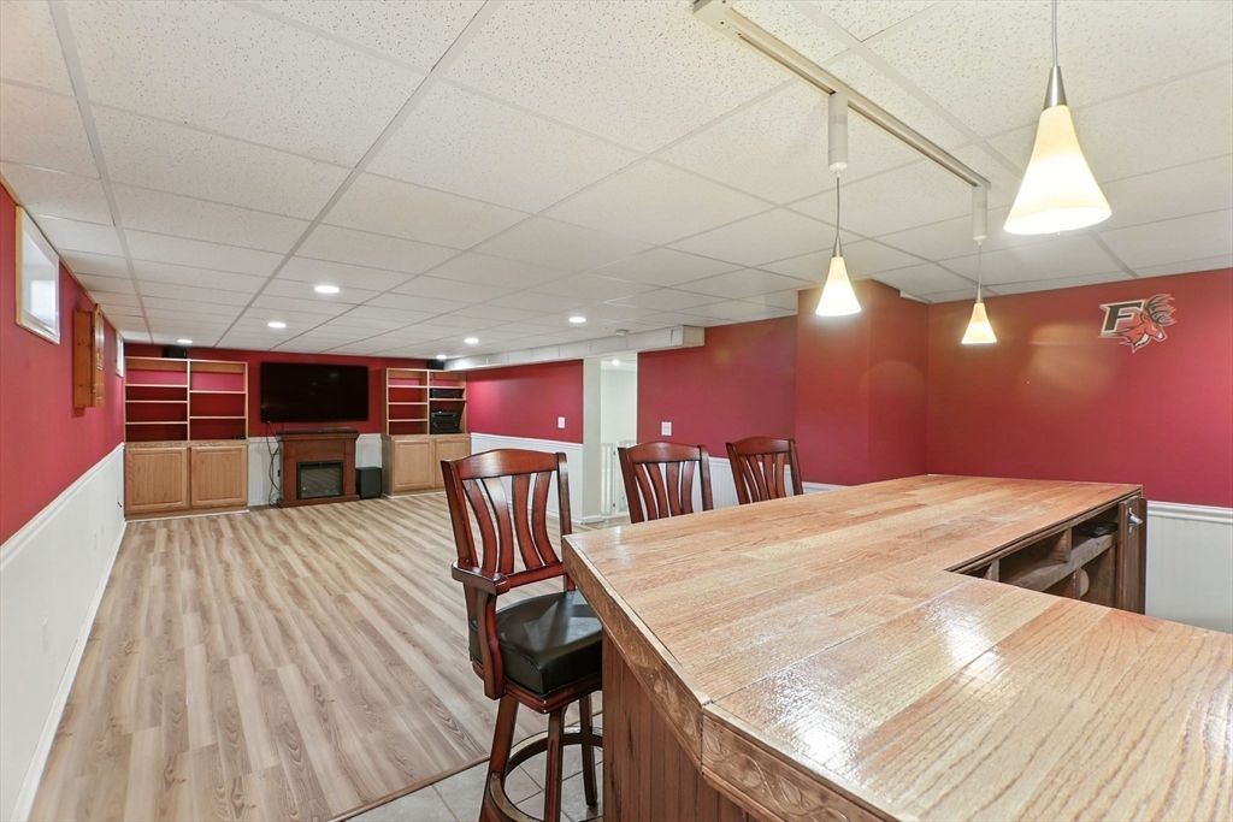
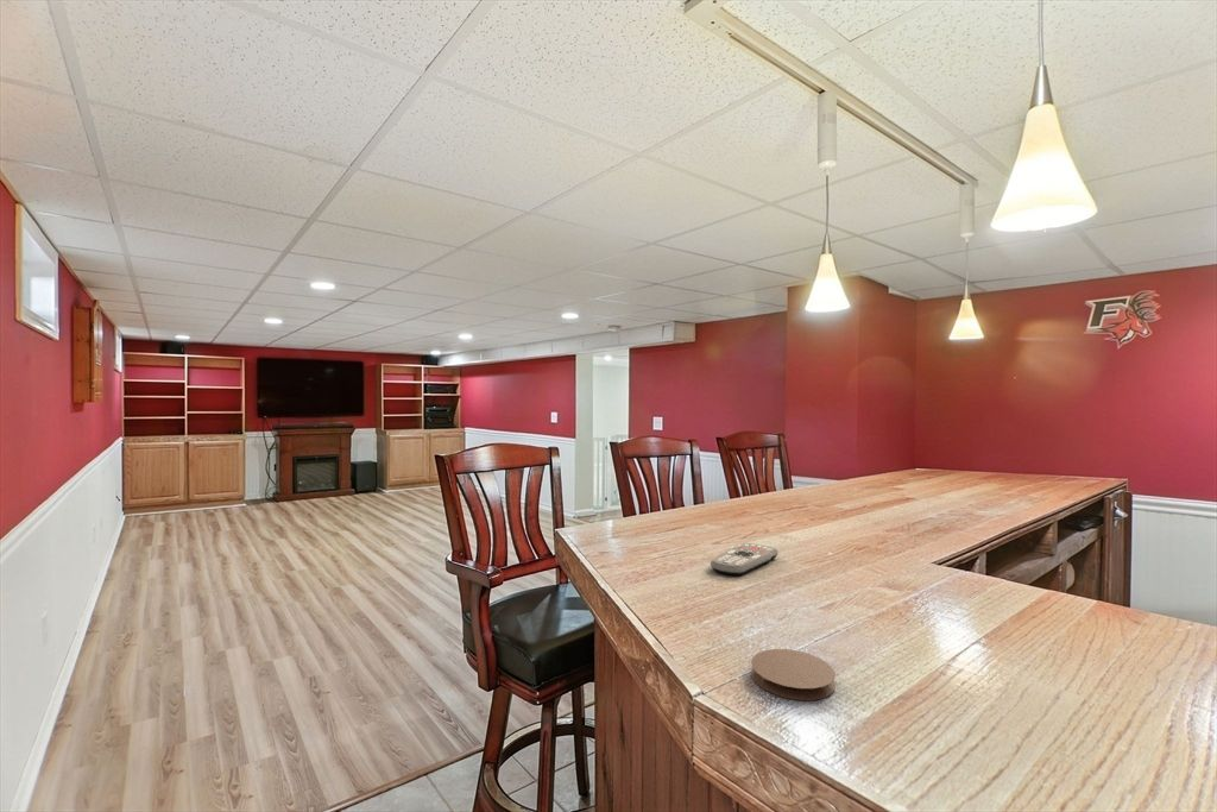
+ coaster [750,648,837,701]
+ remote control [710,542,780,575]
